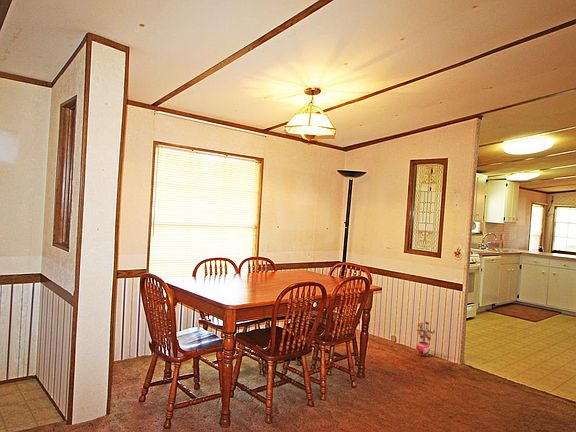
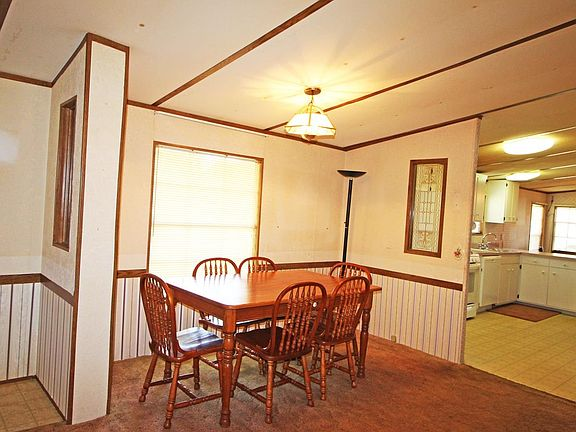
- potted plant [415,321,436,358]
